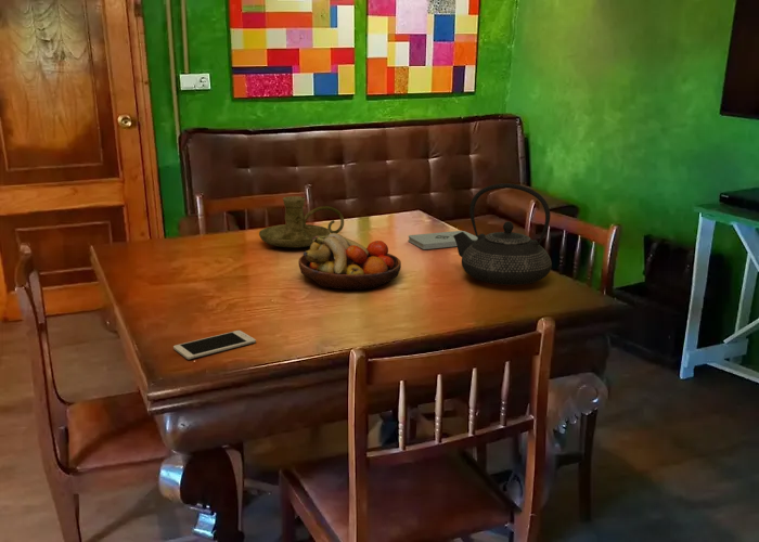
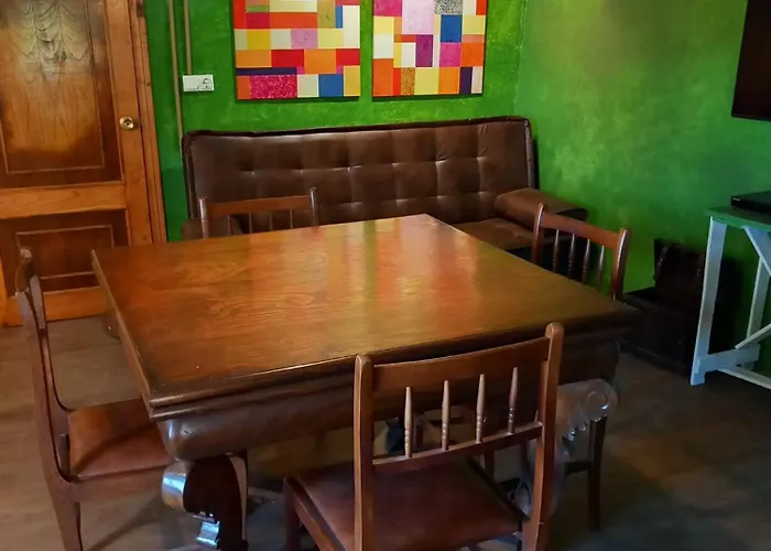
- cell phone [172,330,257,360]
- notepad [408,230,478,250]
- candle holder [258,195,345,248]
- teapot [453,182,553,286]
- fruit bowl [297,233,402,291]
